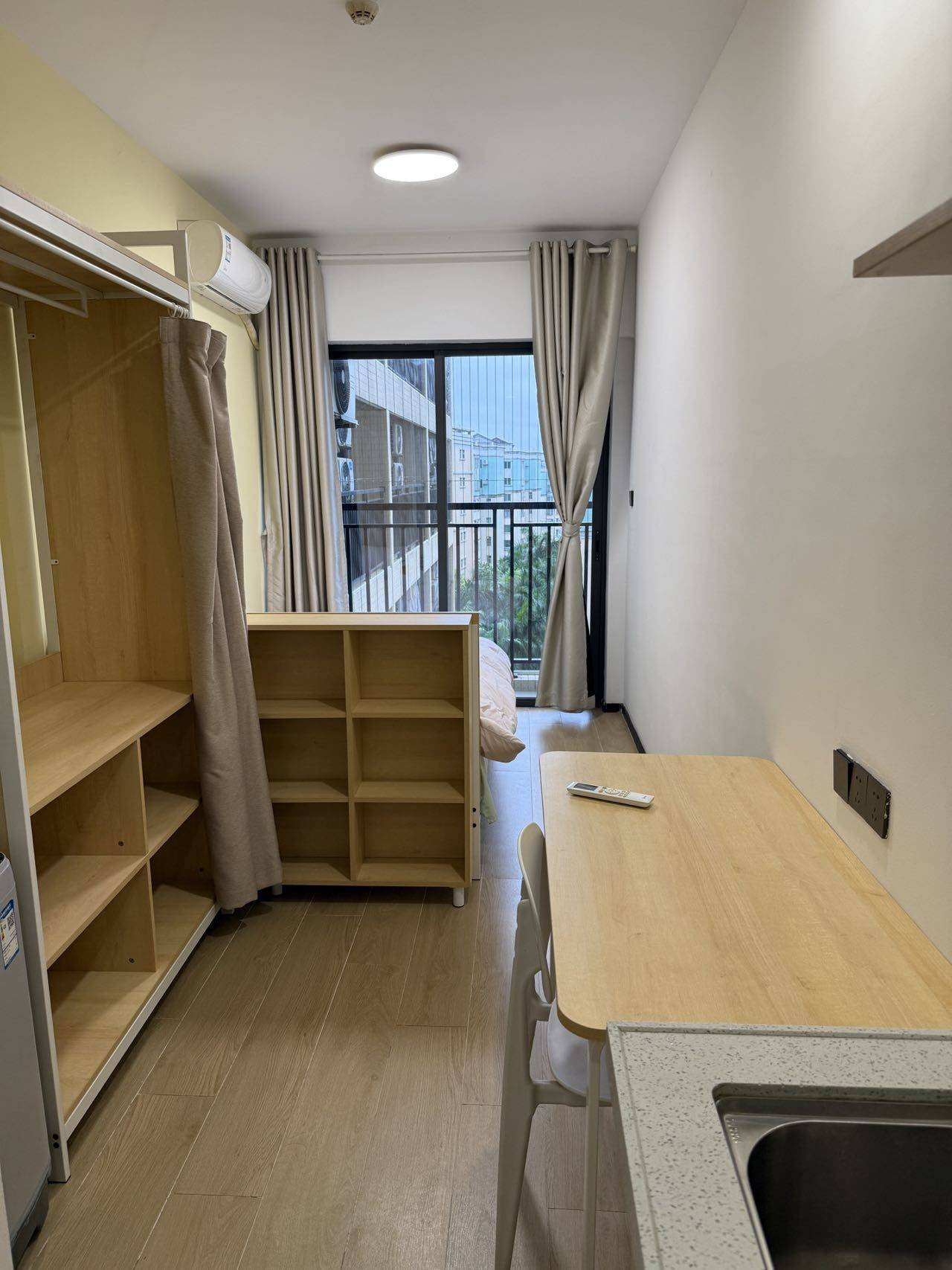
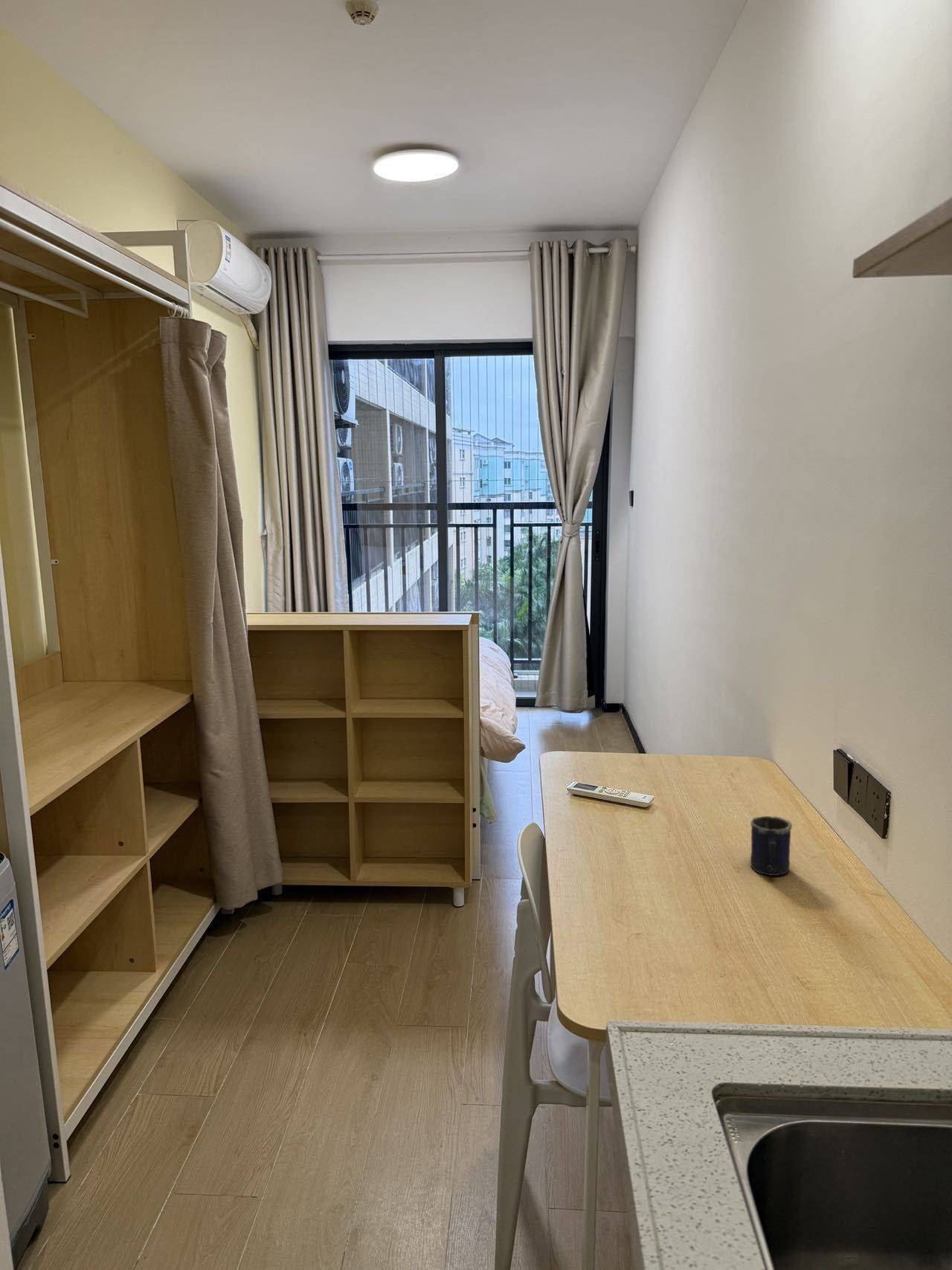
+ mug [750,815,793,876]
